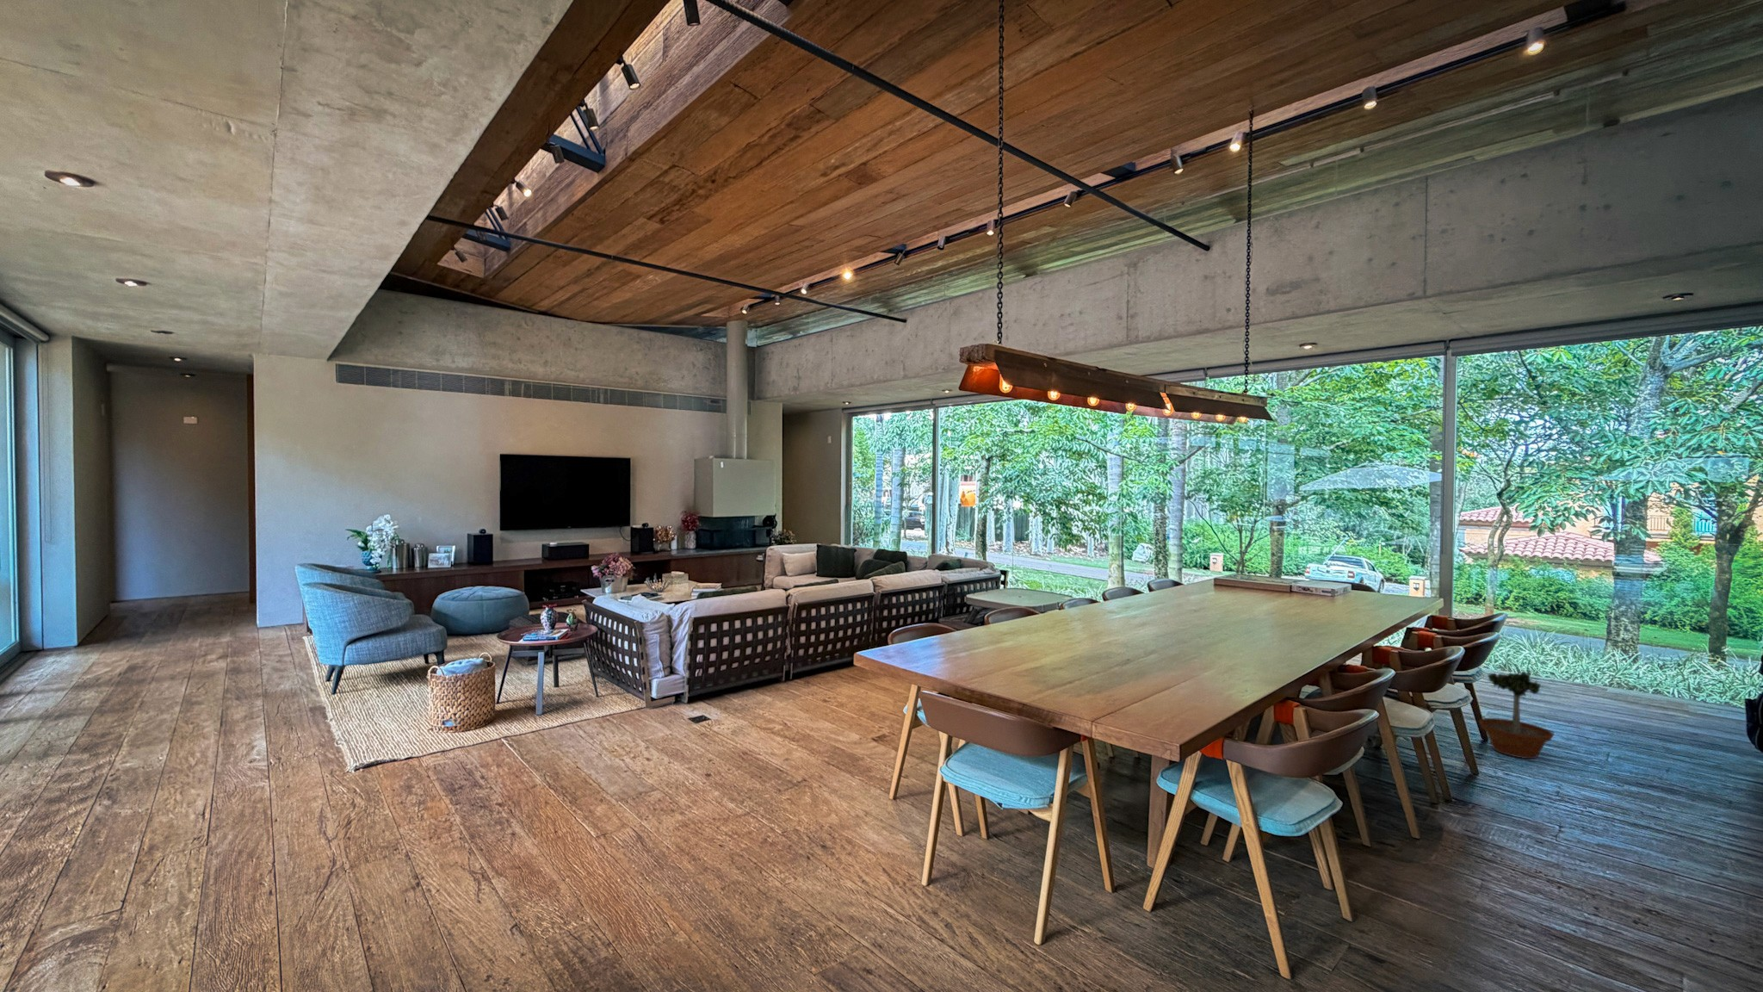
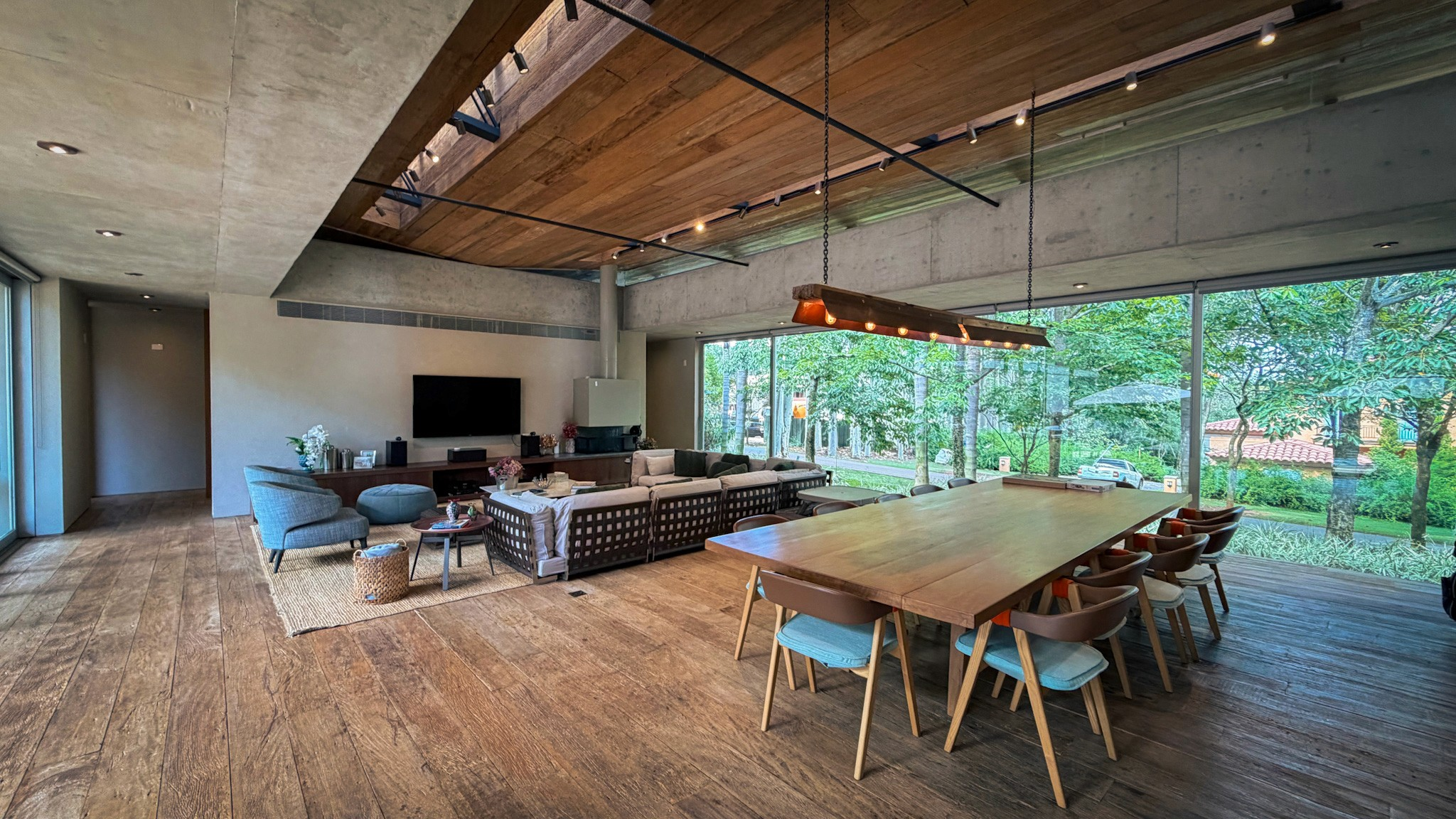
- potted tree [1478,663,1555,759]
